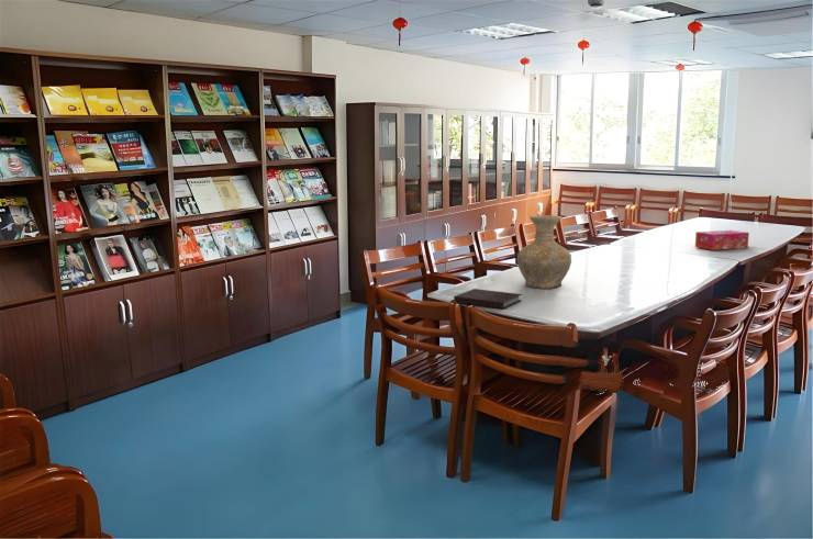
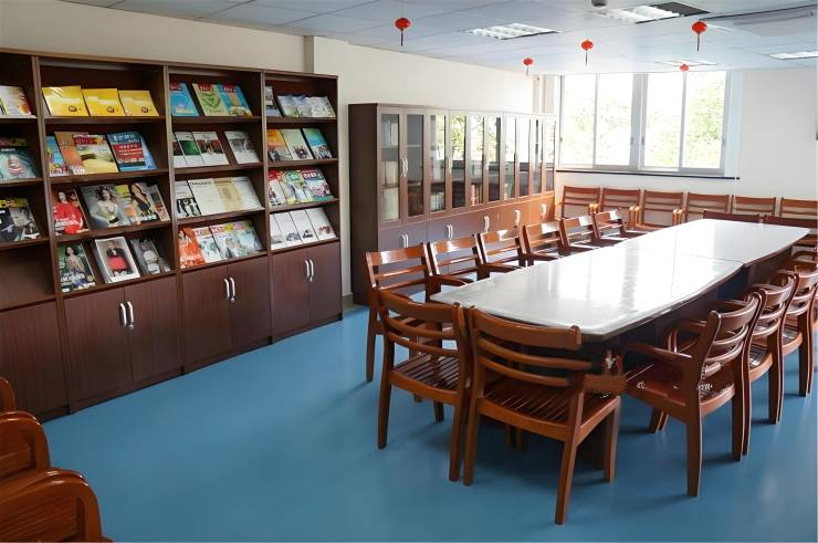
- tissue box [694,229,750,251]
- notebook [453,288,523,310]
- vase [516,214,572,290]
